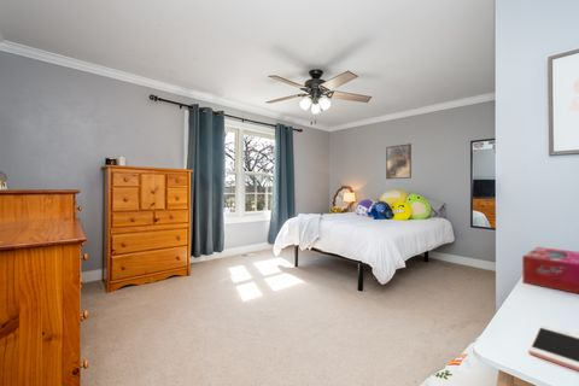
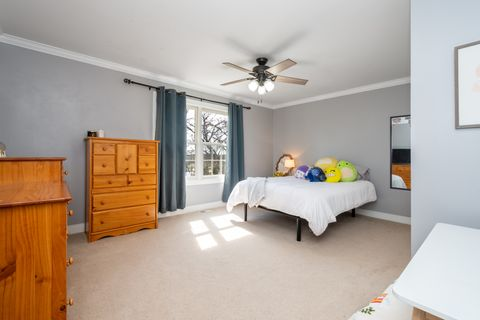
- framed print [385,142,413,180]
- tissue box [521,246,579,294]
- cell phone [527,323,579,372]
